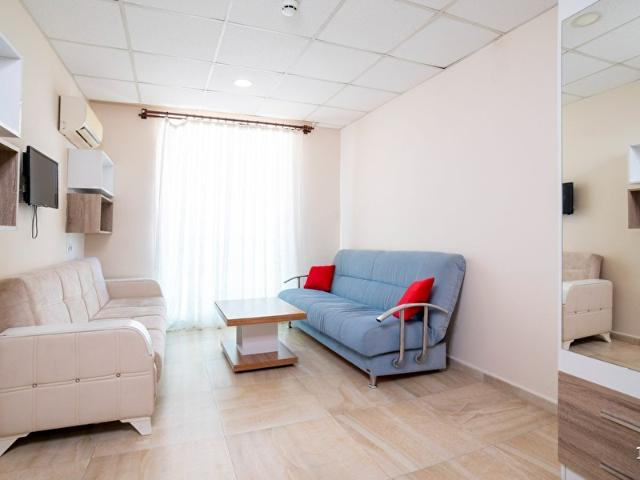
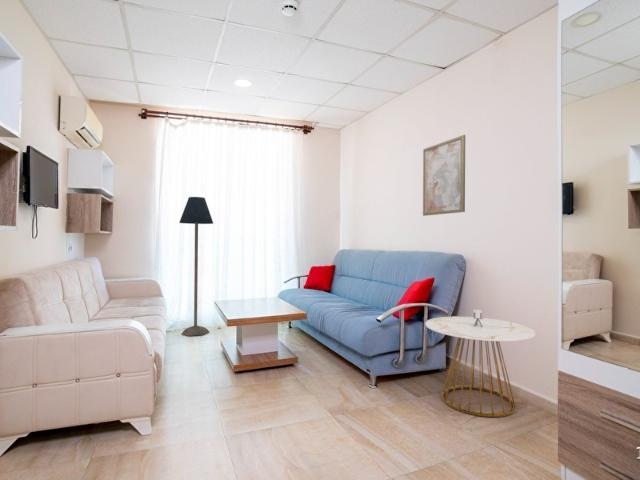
+ side table [424,308,536,418]
+ wall art [422,134,466,217]
+ floor lamp [179,196,215,337]
